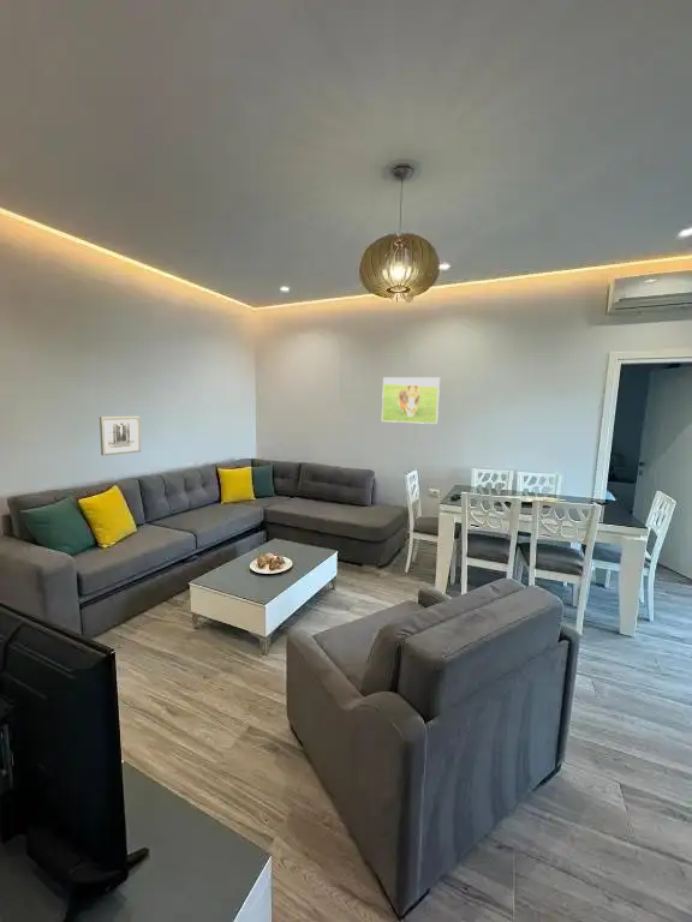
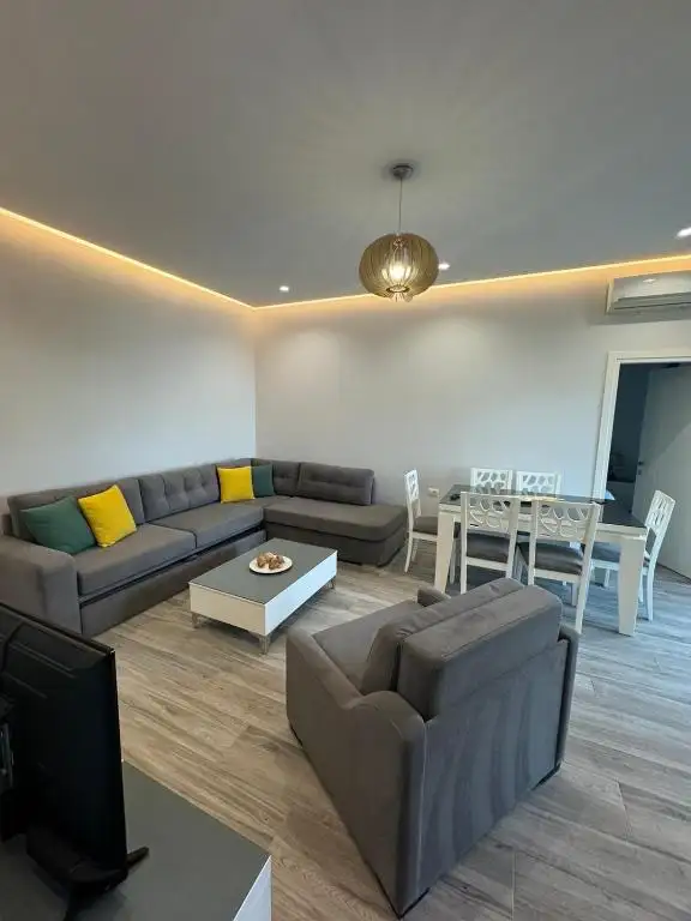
- wall art [99,415,142,456]
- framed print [381,376,441,425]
